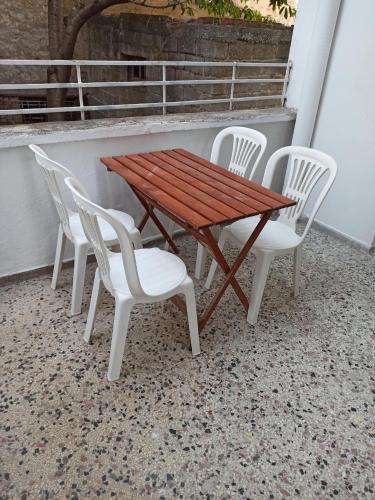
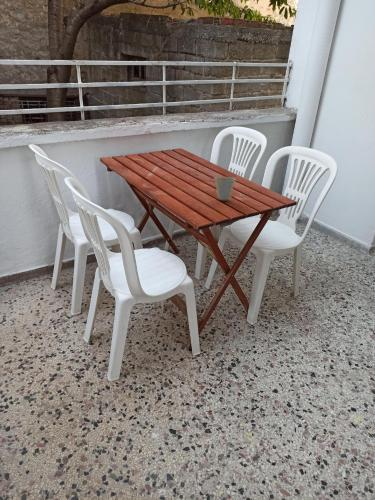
+ cup [213,176,237,201]
